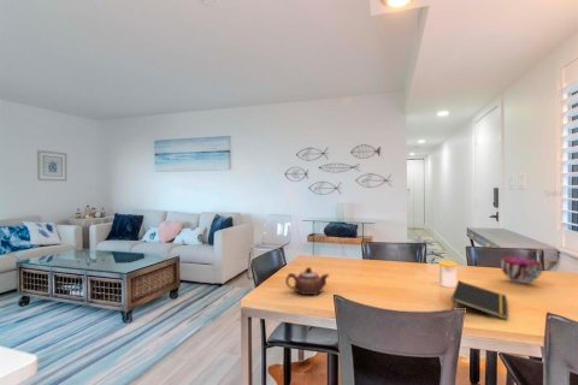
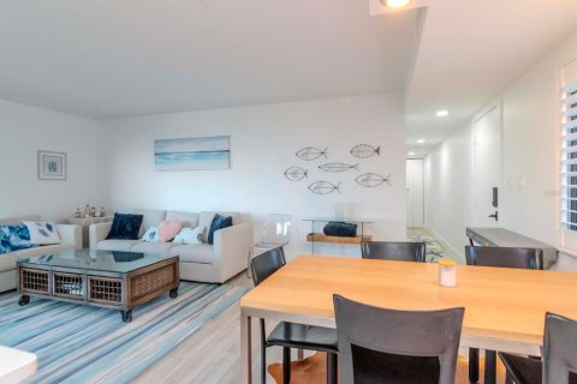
- notepad [450,280,508,321]
- teapot [284,266,330,296]
- decorative bowl [500,256,543,284]
